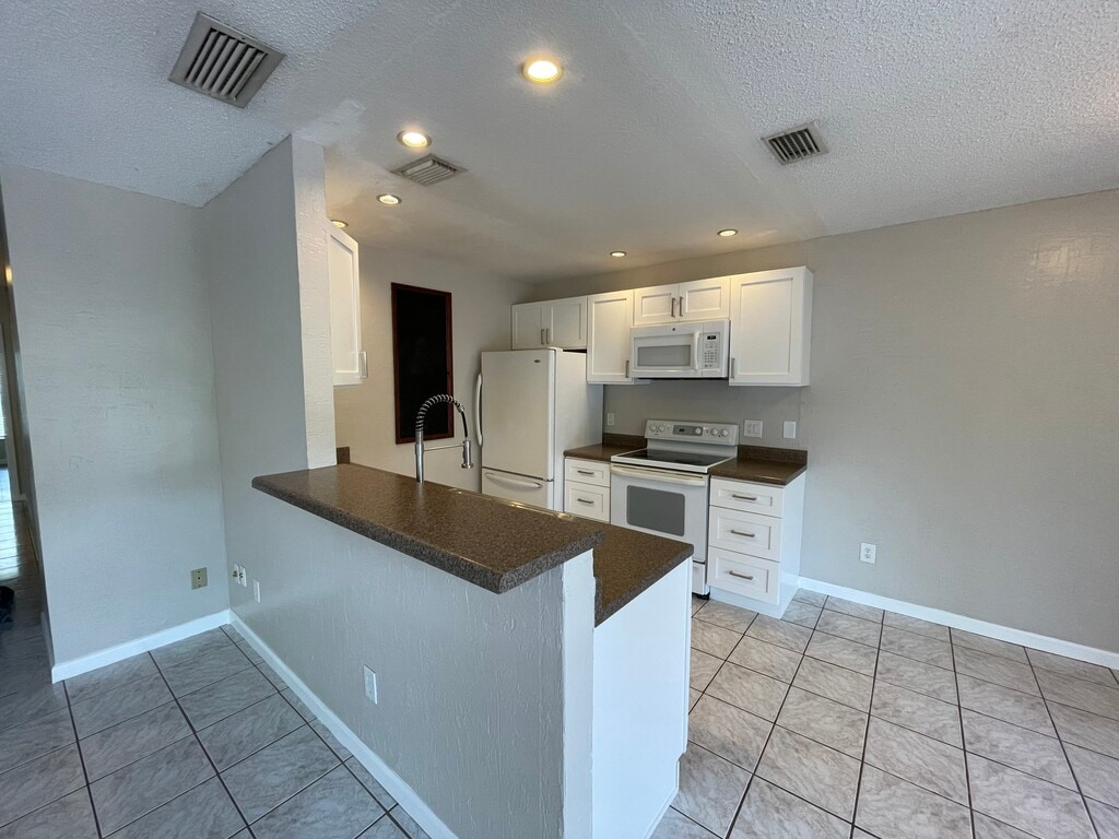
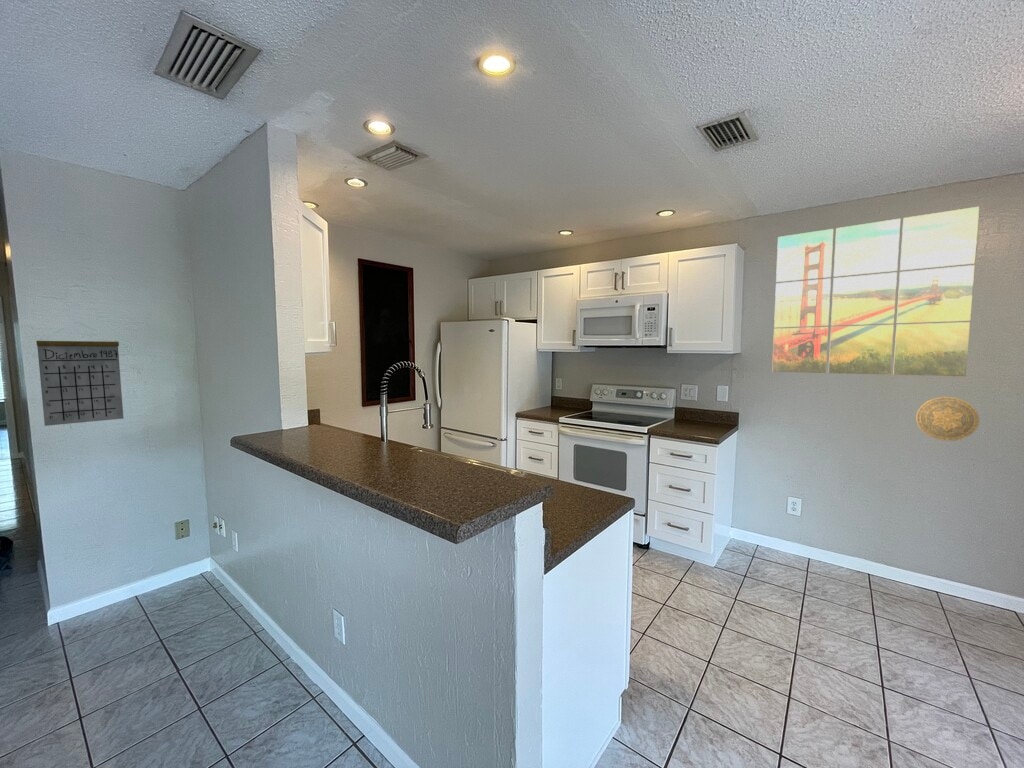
+ decorative plate [915,396,980,442]
+ wall art [771,206,980,377]
+ calendar [35,321,125,427]
